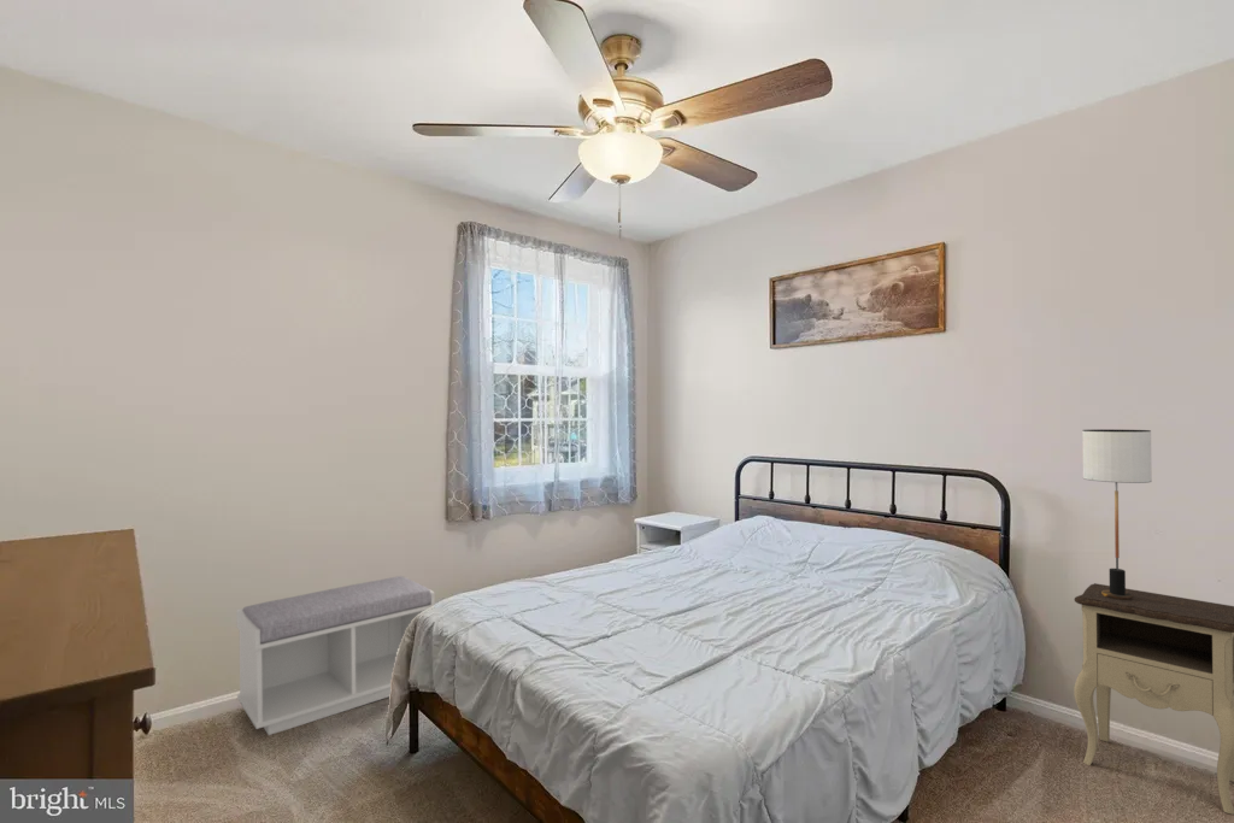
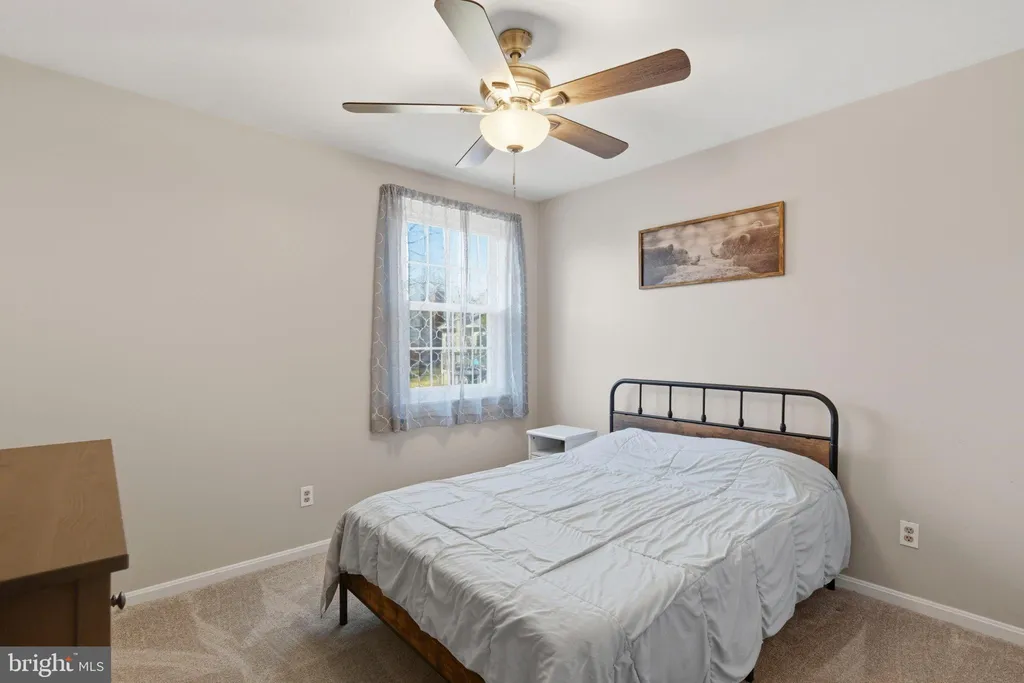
- bench [235,575,436,736]
- table lamp [1081,428,1153,600]
- nightstand [1073,582,1234,816]
